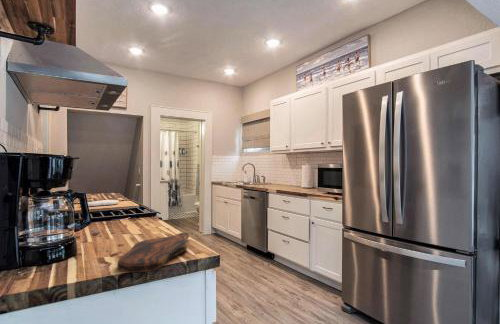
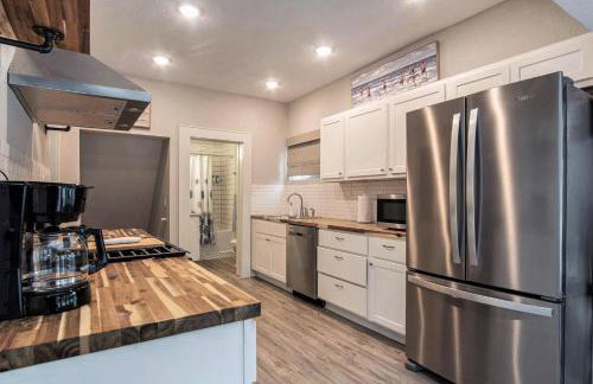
- cutting board [117,232,190,273]
